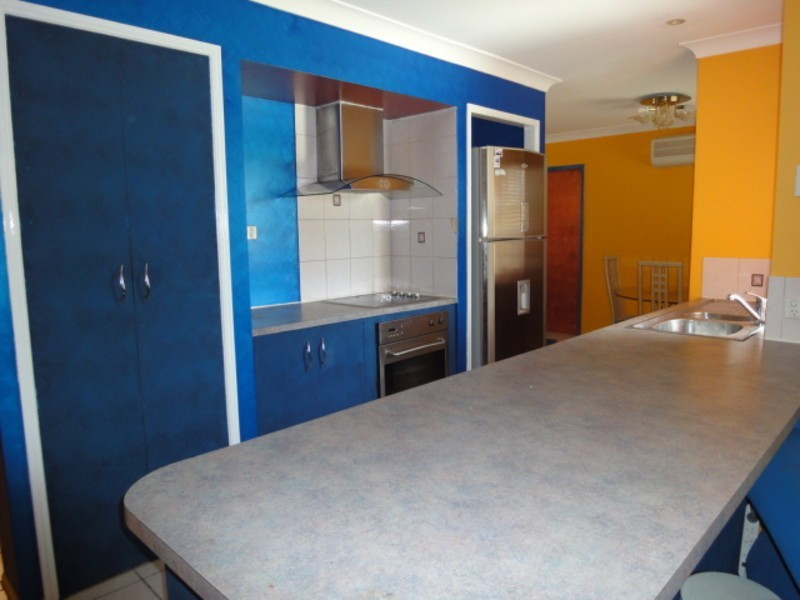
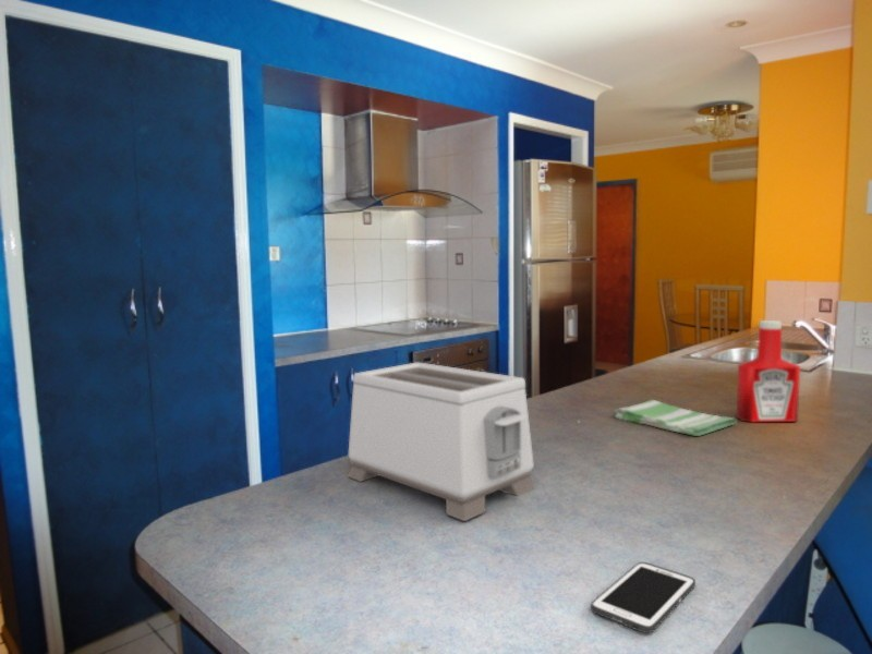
+ dish towel [614,399,738,437]
+ cell phone [590,561,697,634]
+ soap bottle [736,319,801,423]
+ toaster [347,361,536,522]
